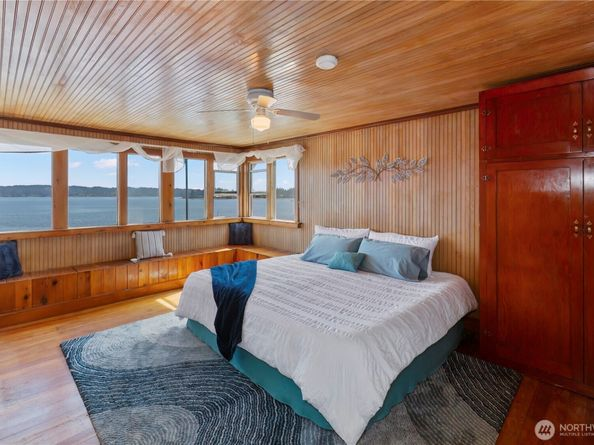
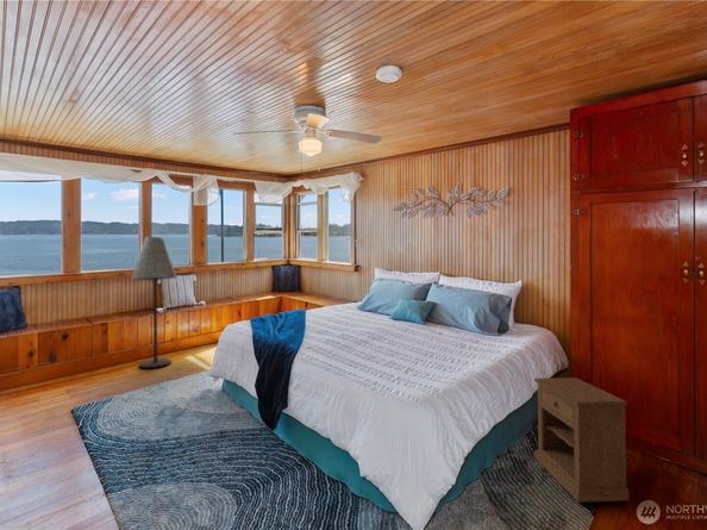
+ nightstand [533,376,630,504]
+ floor lamp [130,236,179,369]
